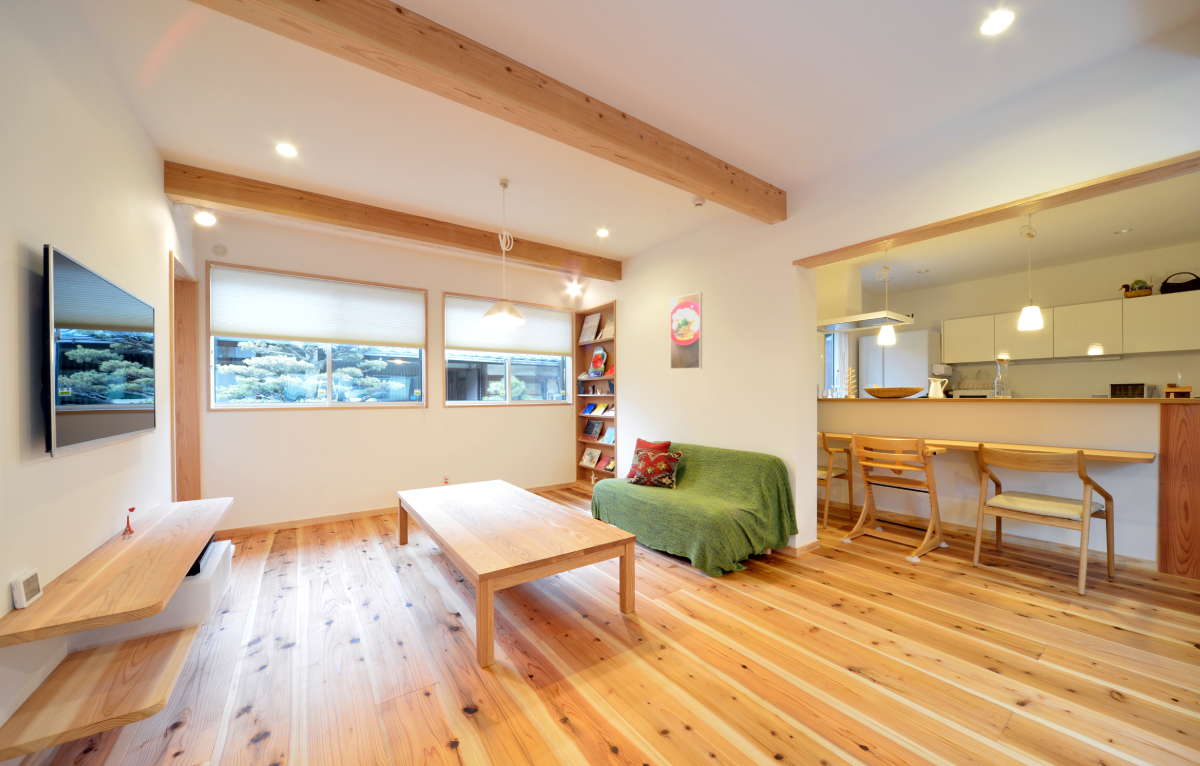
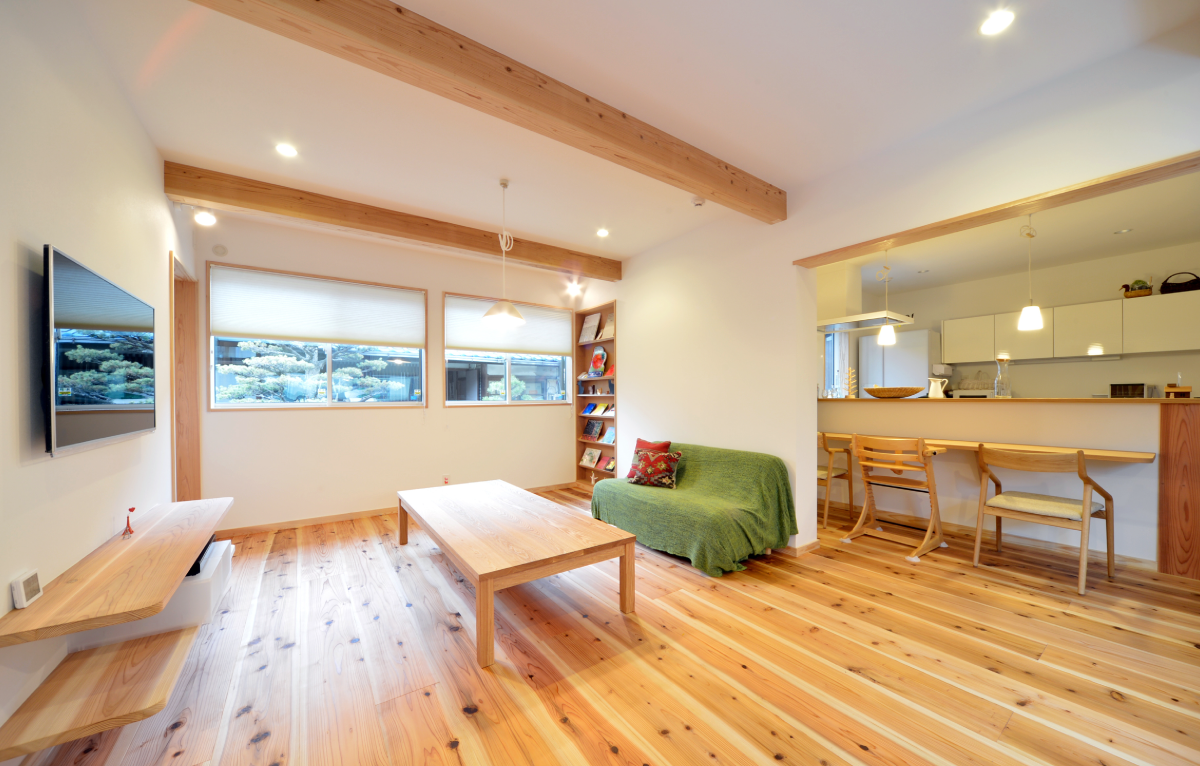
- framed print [669,291,703,370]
